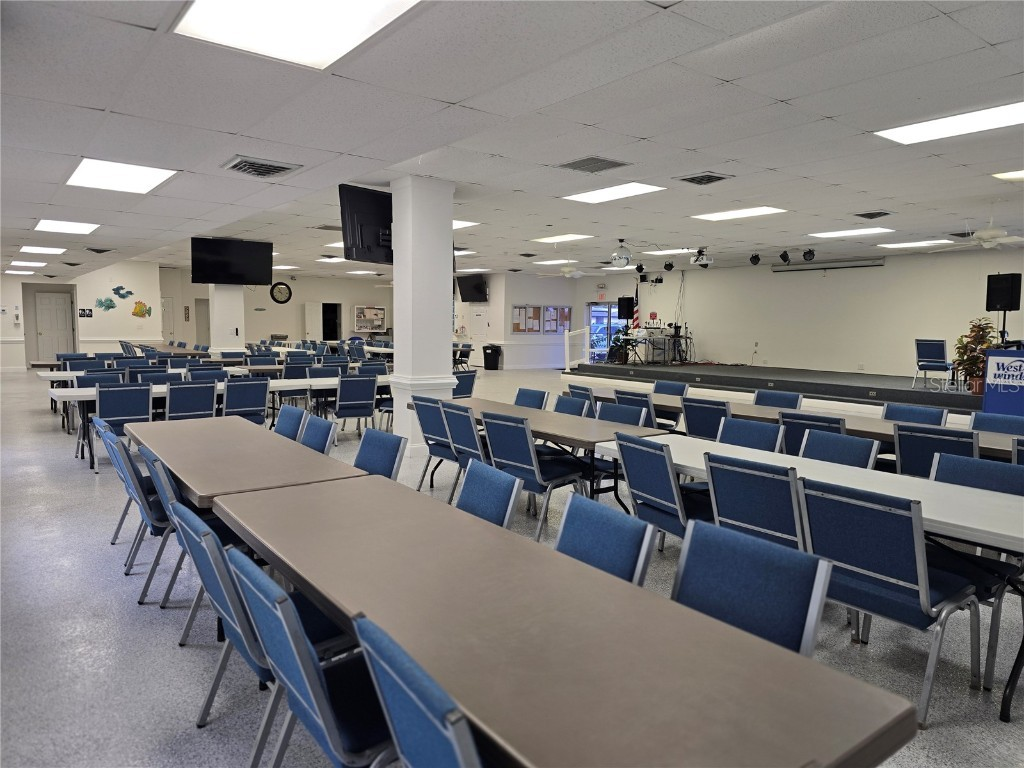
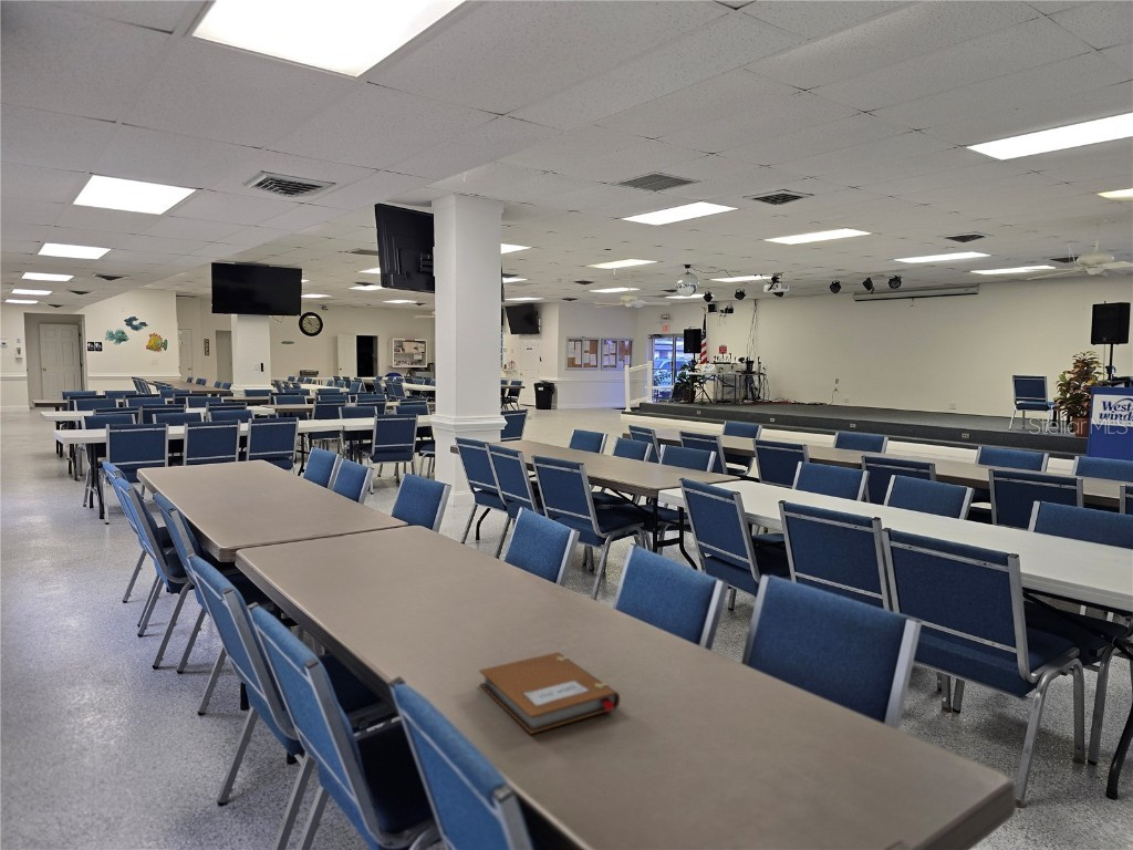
+ notebook [478,651,621,735]
